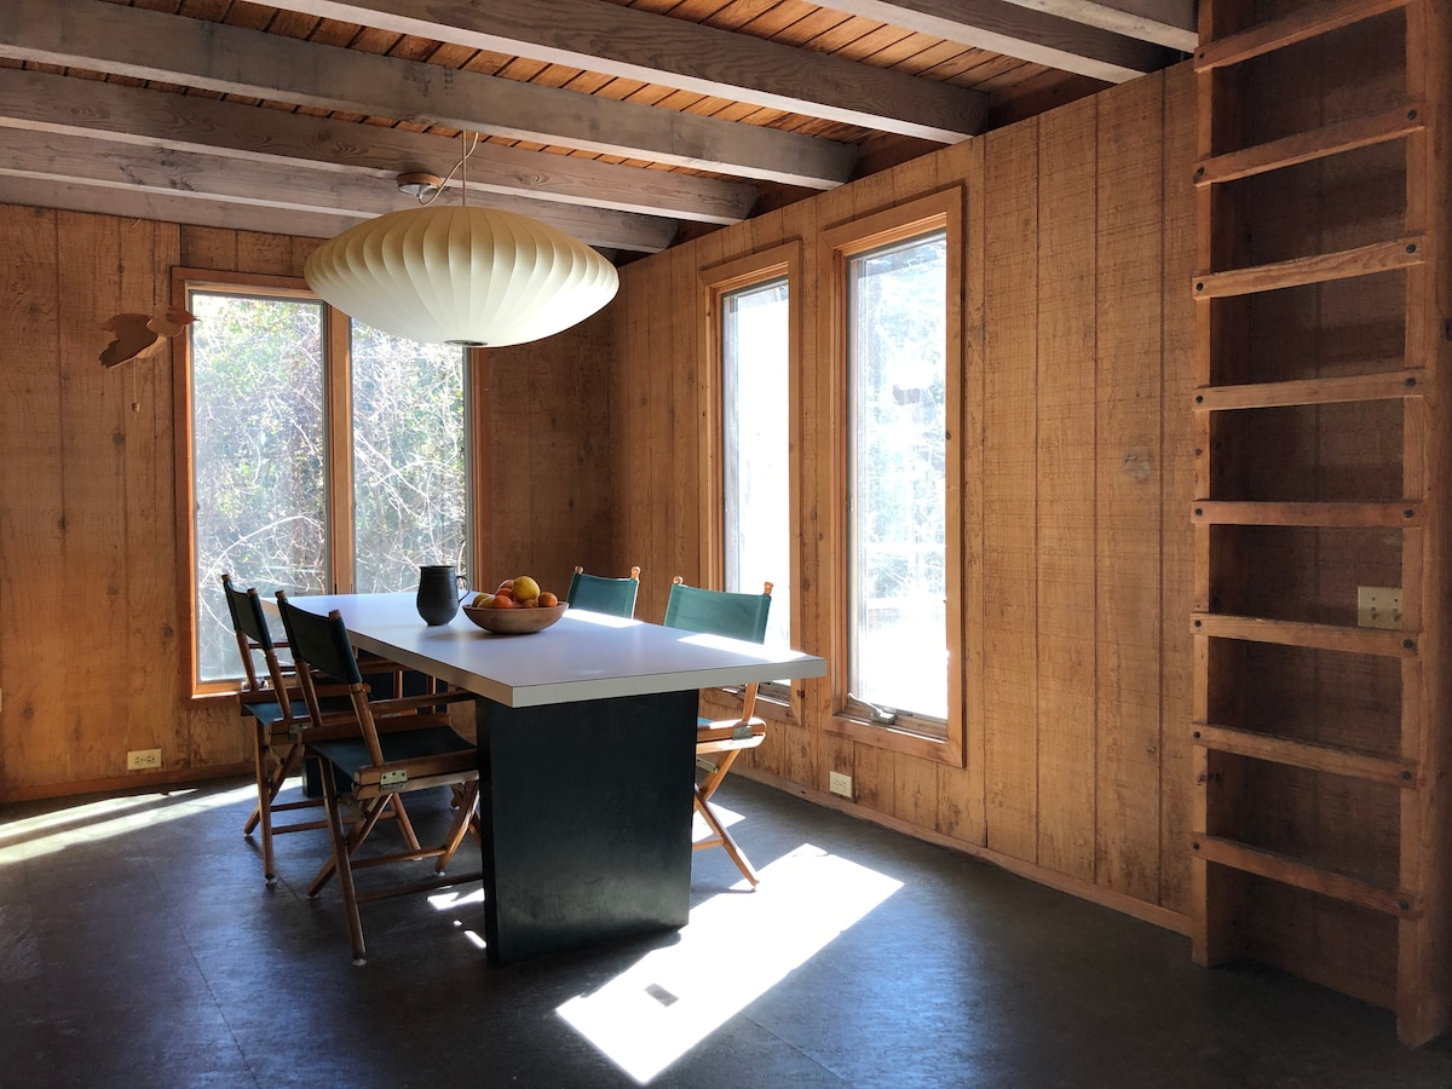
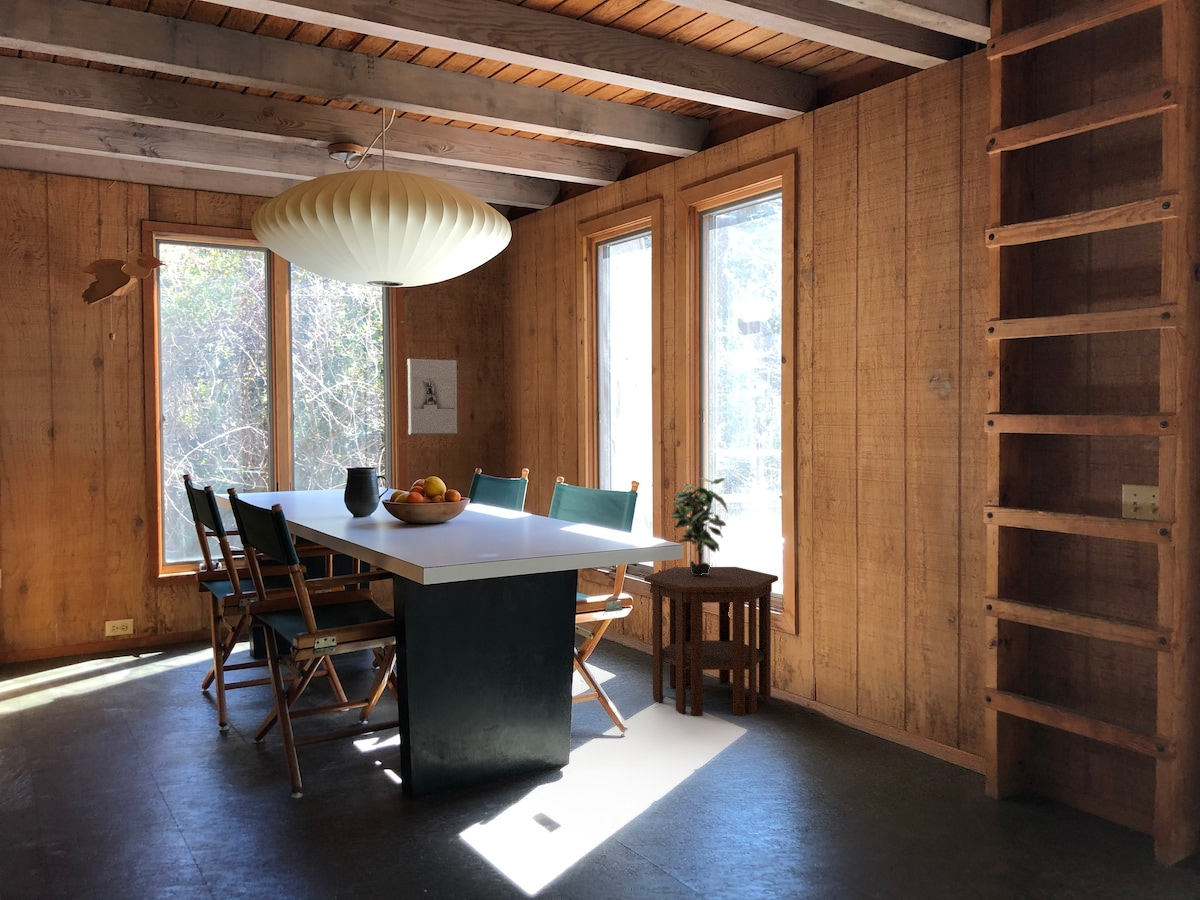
+ wall sculpture [406,358,458,436]
+ side table [643,566,779,716]
+ potted plant [669,477,729,575]
